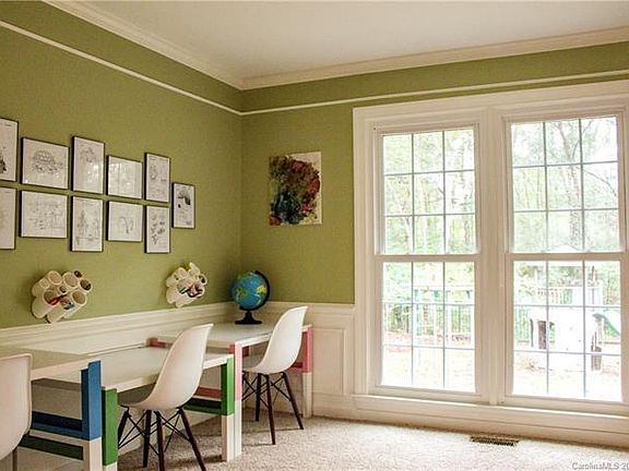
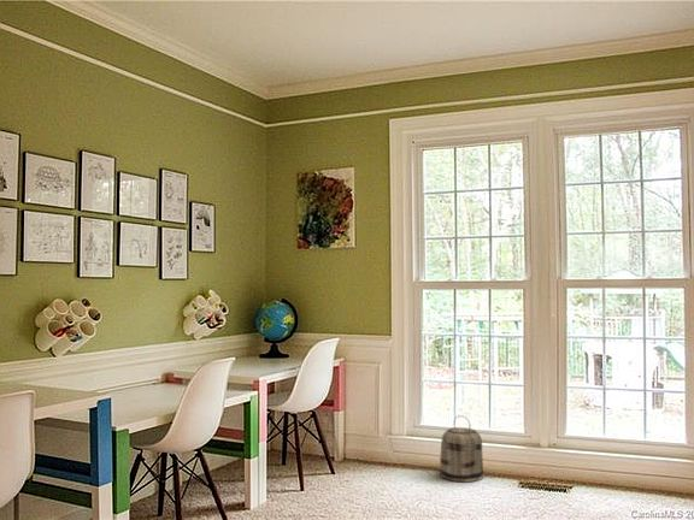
+ basket [439,414,486,484]
